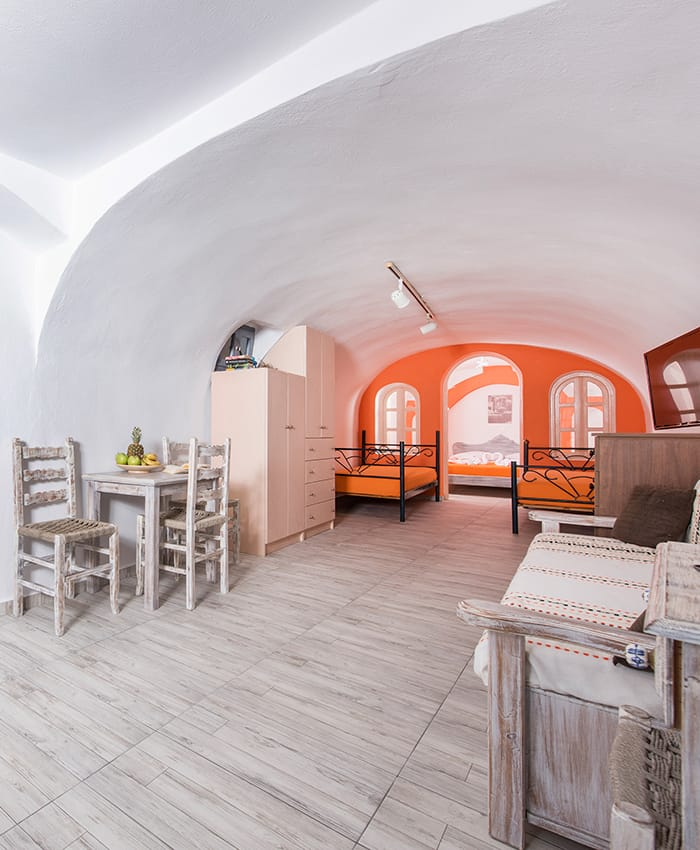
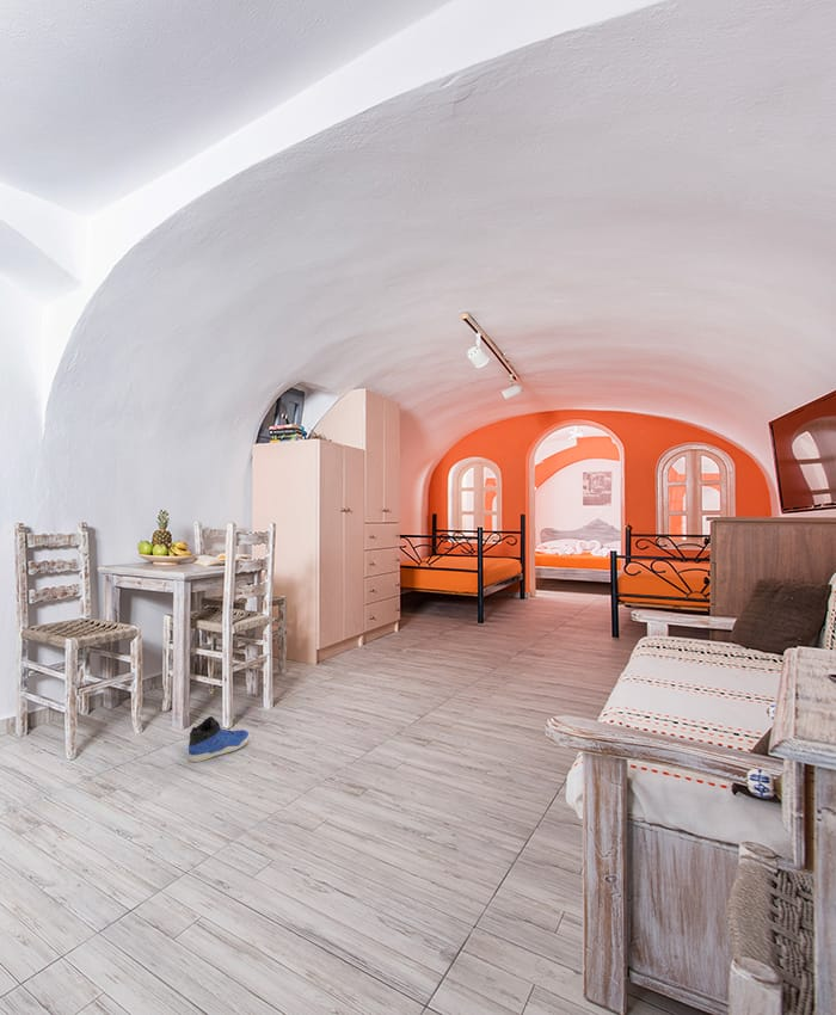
+ sneaker [188,715,251,763]
